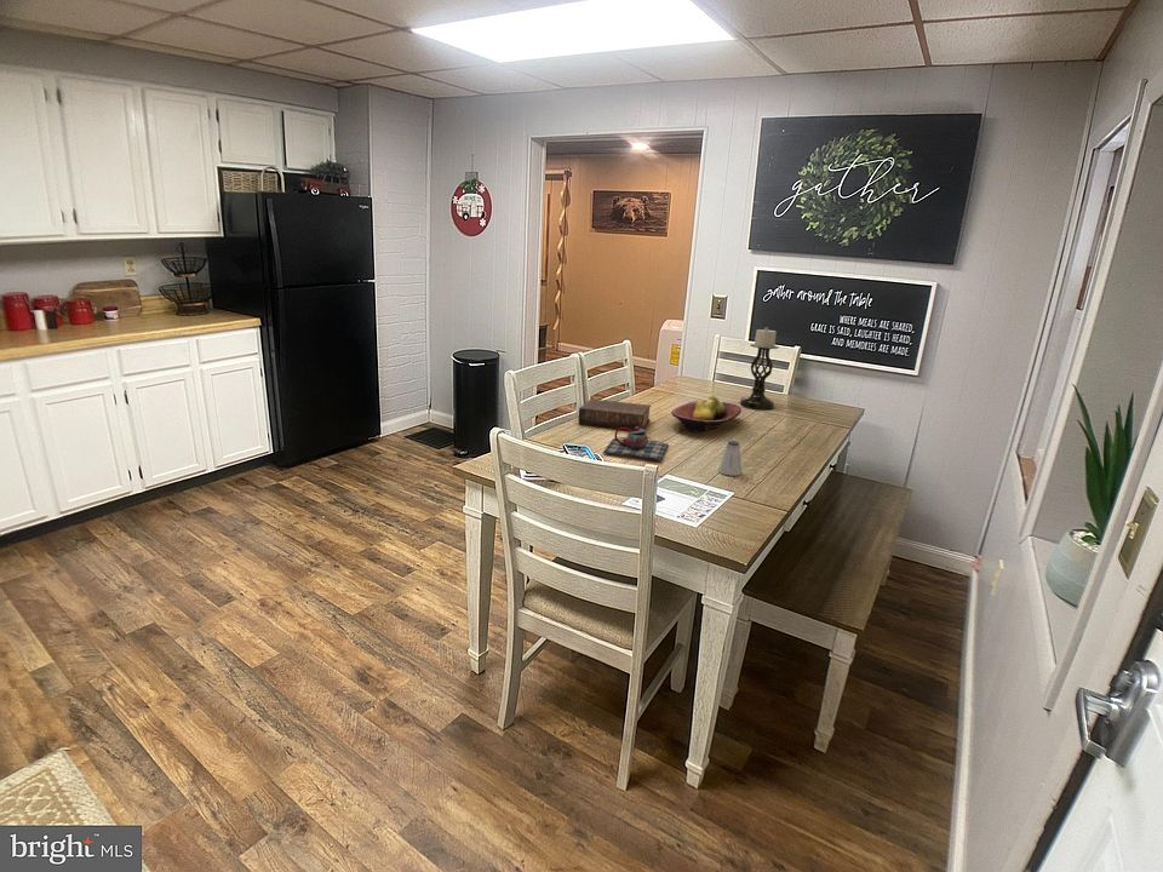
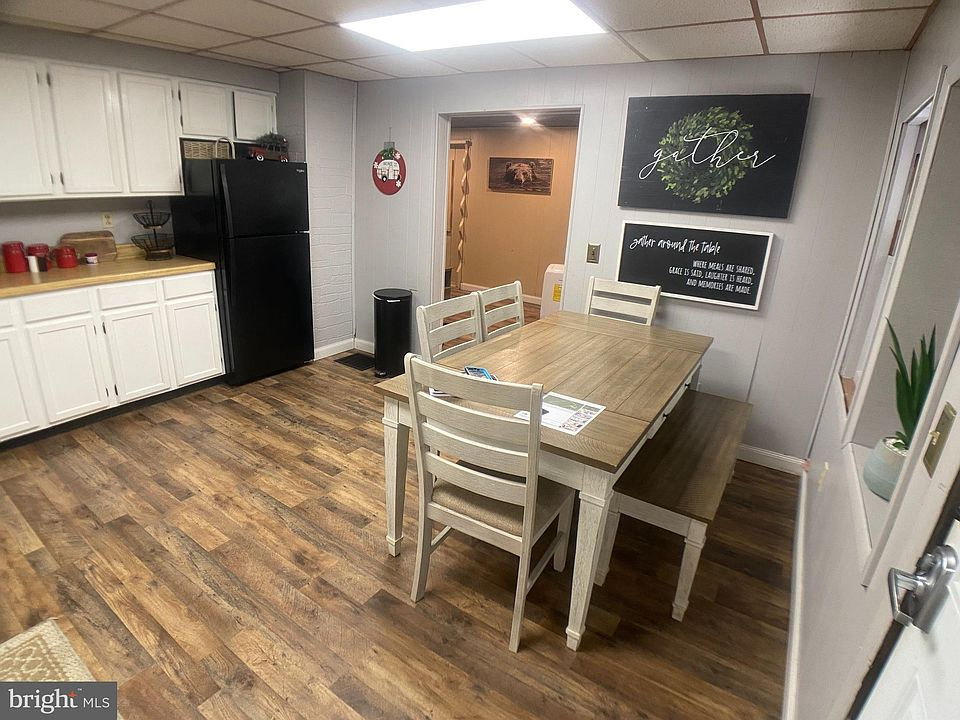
- fruit bowl [670,395,743,434]
- teapot [602,423,669,461]
- candle holder [739,326,780,411]
- saltshaker [717,440,743,477]
- book [578,397,652,430]
